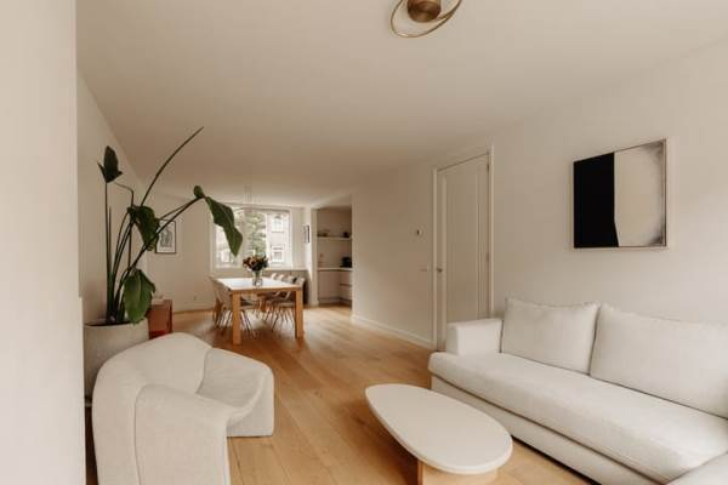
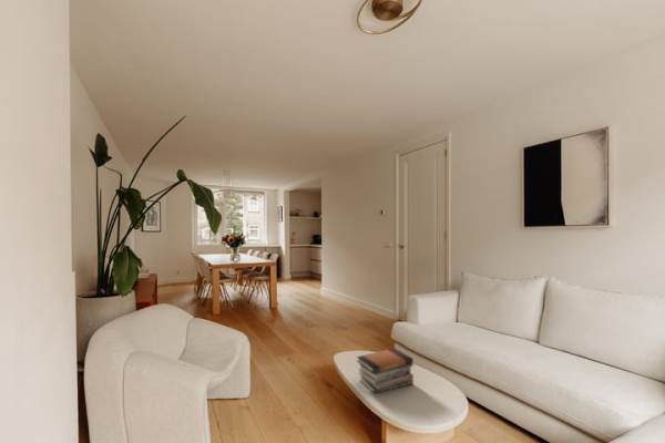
+ book stack [356,347,415,394]
